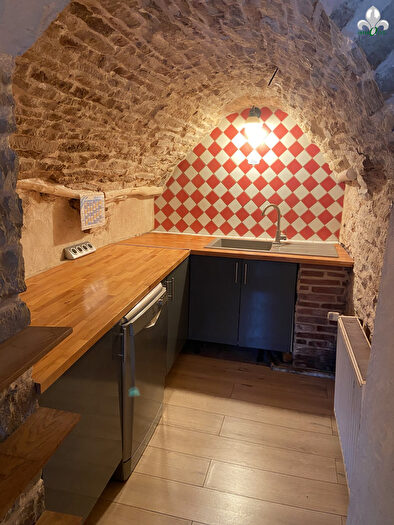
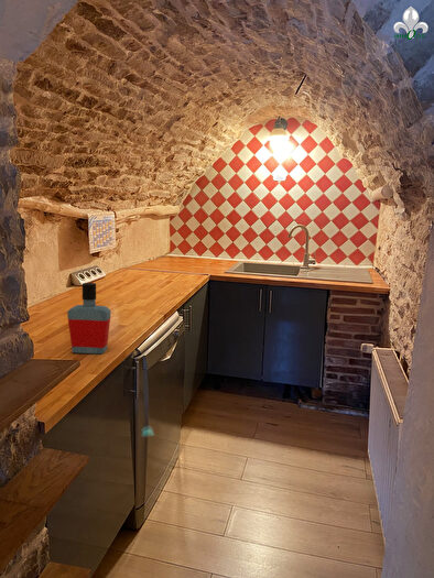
+ bottle [66,282,112,355]
